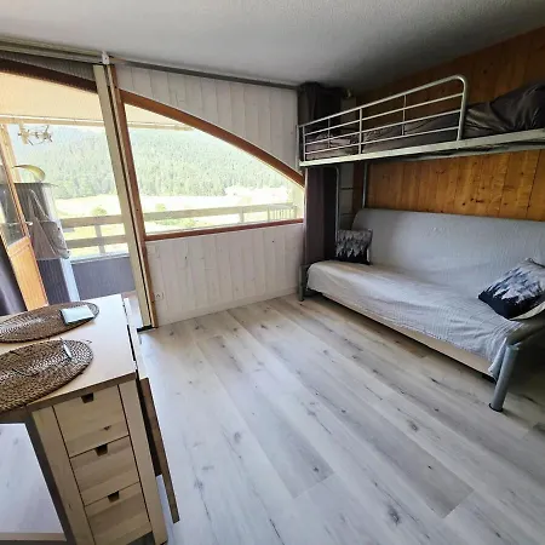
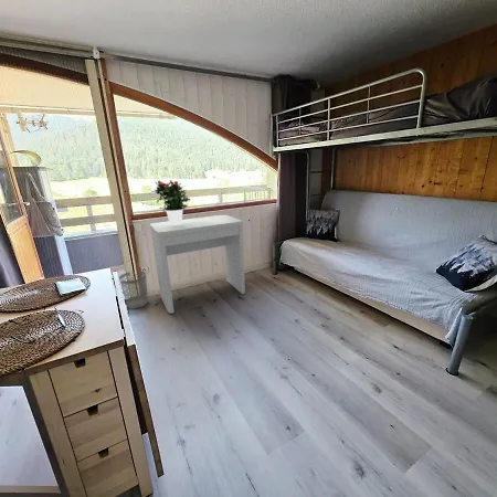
+ potted flower [150,179,191,225]
+ desk [149,214,246,315]
+ wastebasket [118,269,149,310]
